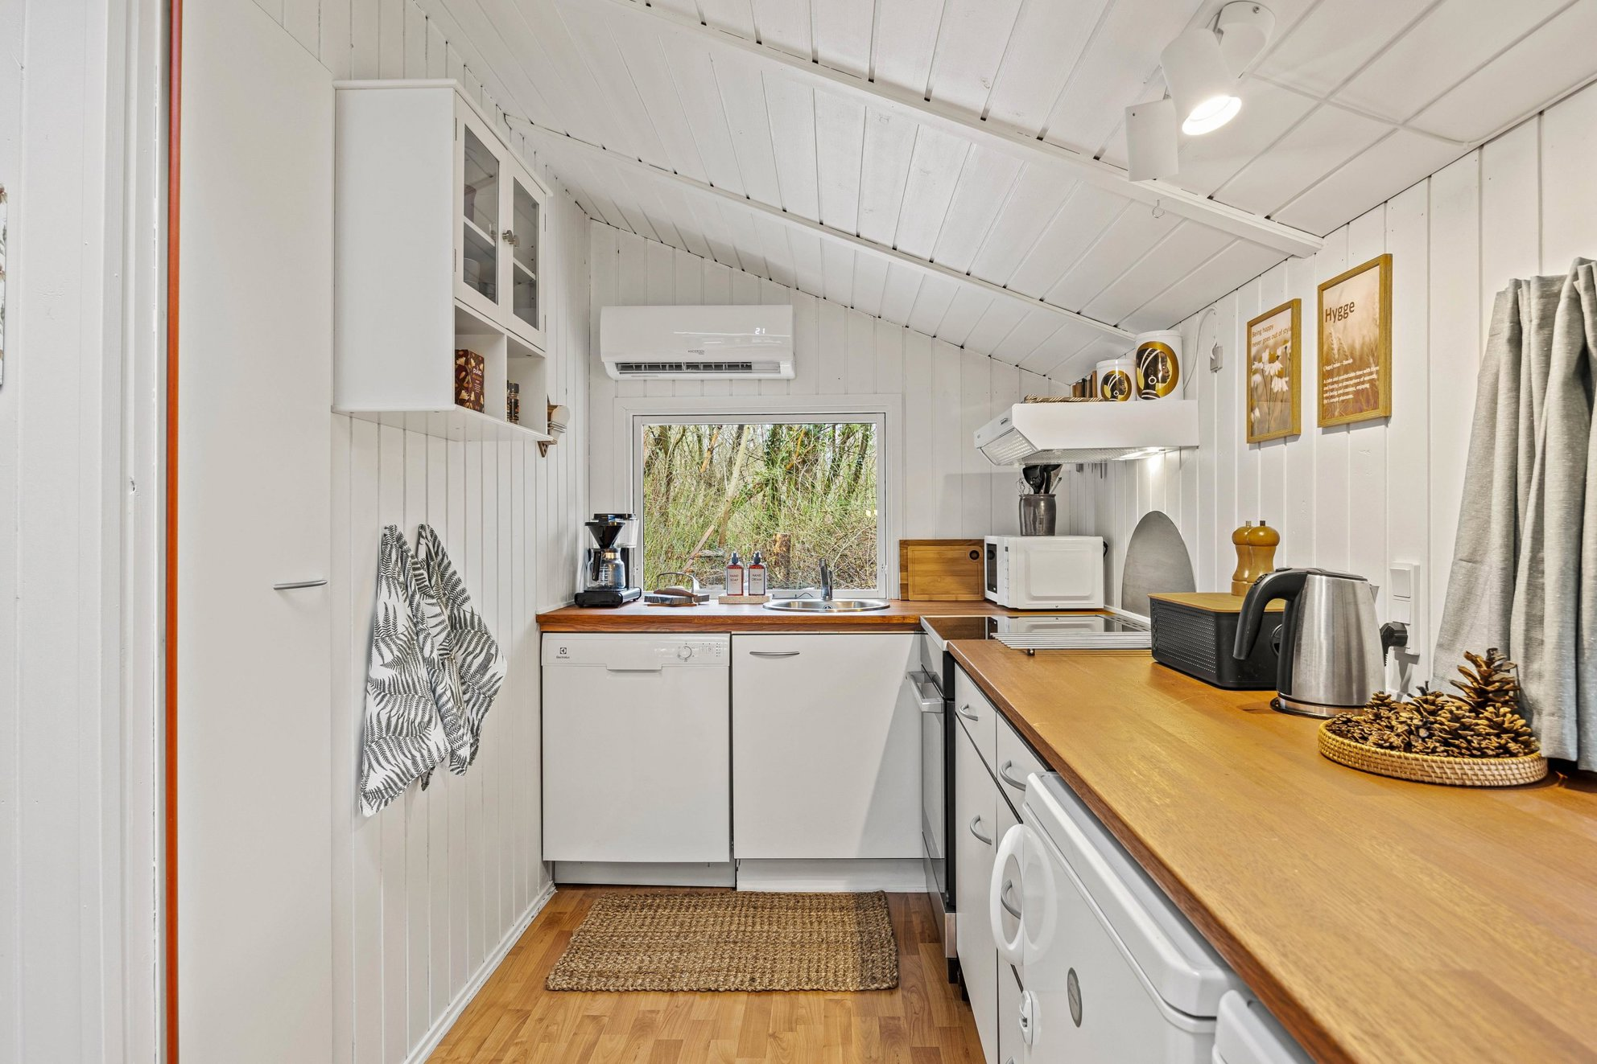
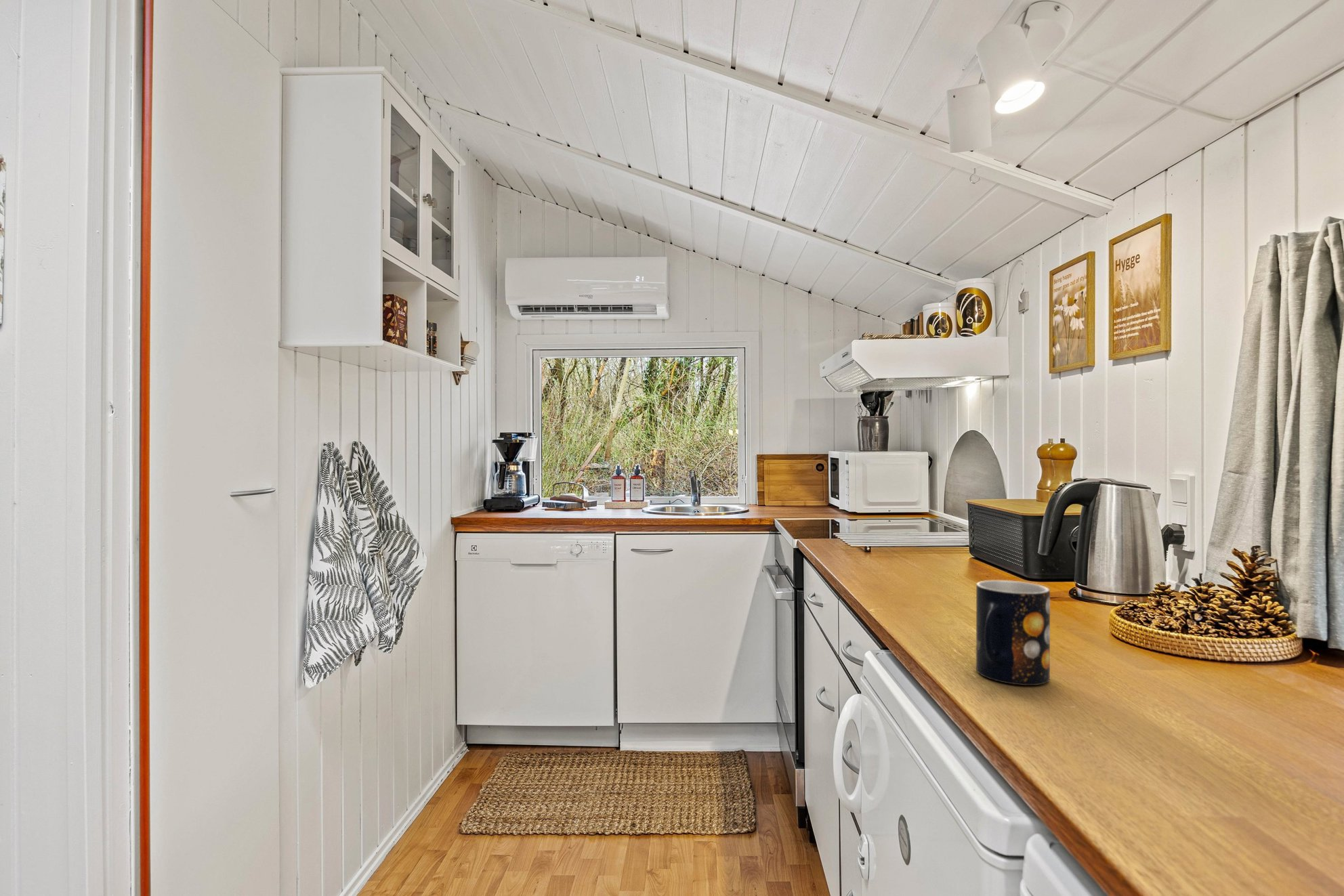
+ mug [975,580,1051,686]
